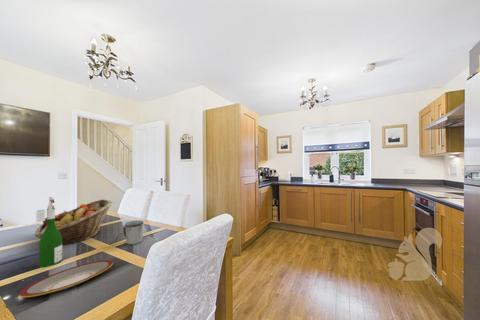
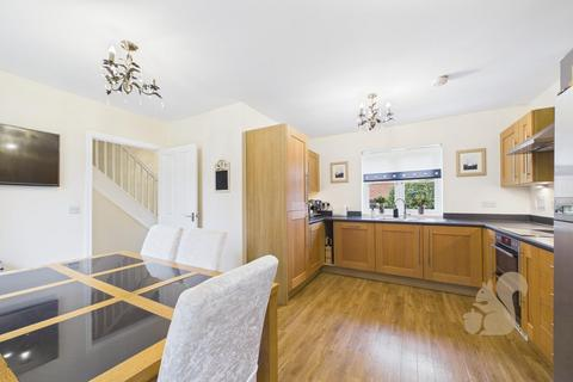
- fruit basket [33,199,113,246]
- plate [18,259,114,298]
- mug [123,219,144,246]
- wine bottle [35,196,63,268]
